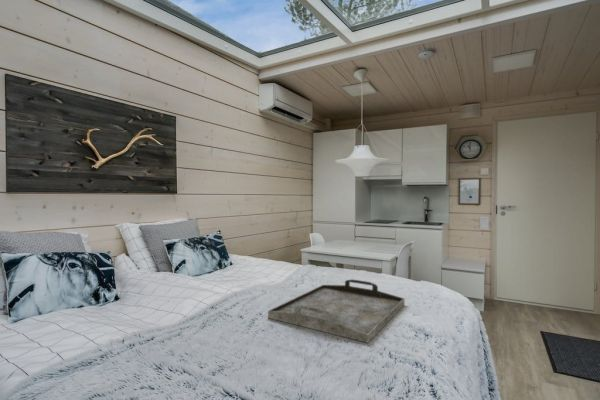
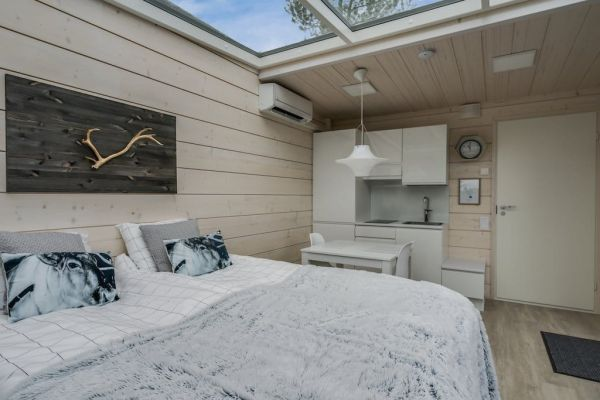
- serving tray [267,278,405,344]
